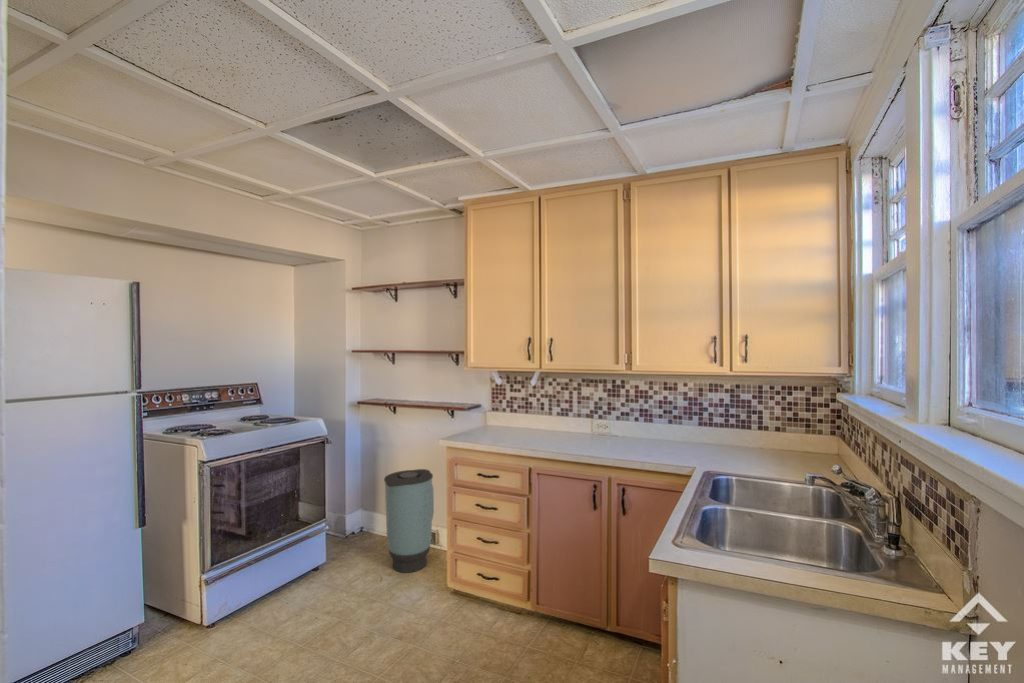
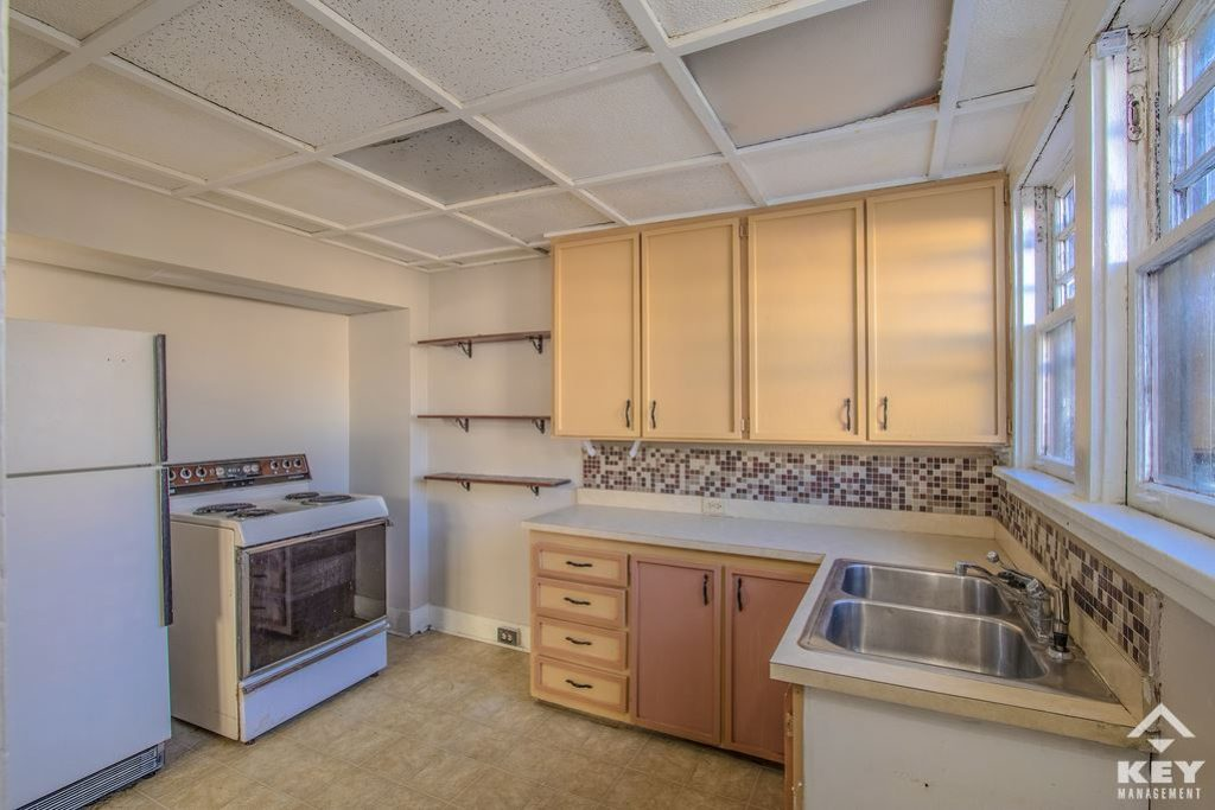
- trash can [383,468,435,574]
